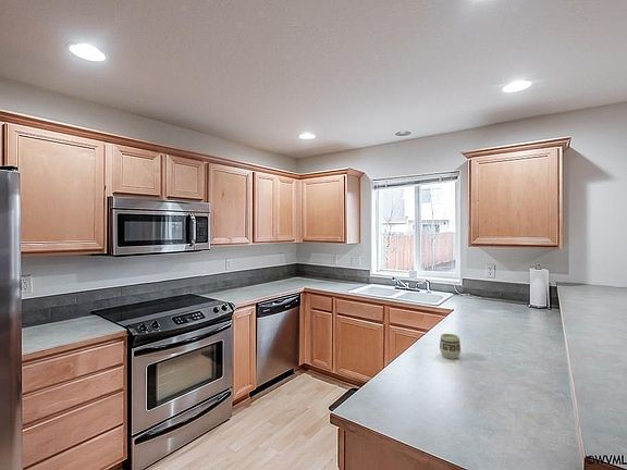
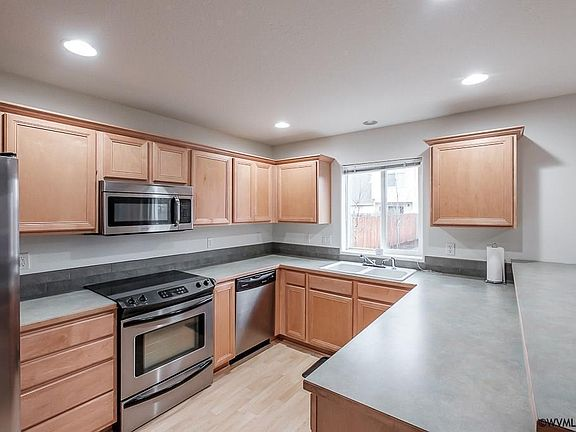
- cup [439,333,462,360]
